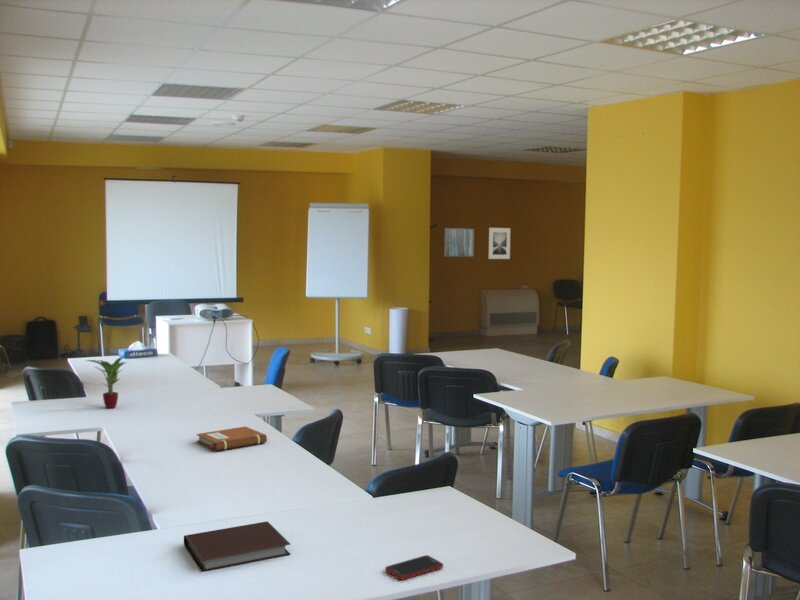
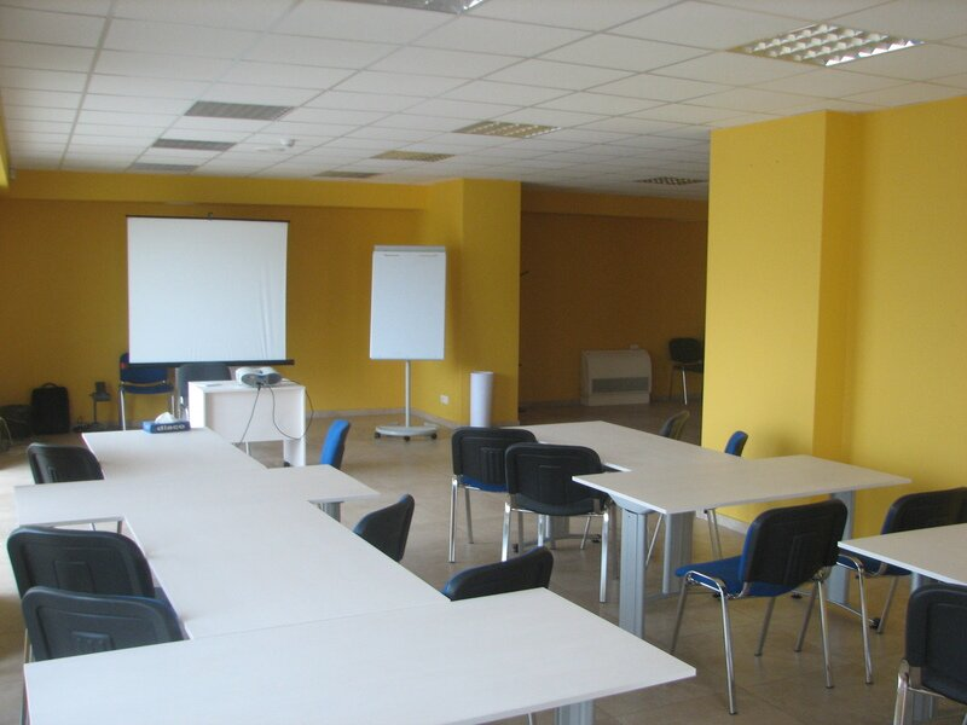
- potted plant [84,355,128,409]
- cell phone [384,554,444,581]
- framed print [488,227,511,260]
- notebook [183,520,291,573]
- wall art [443,227,475,258]
- notebook [196,425,268,452]
